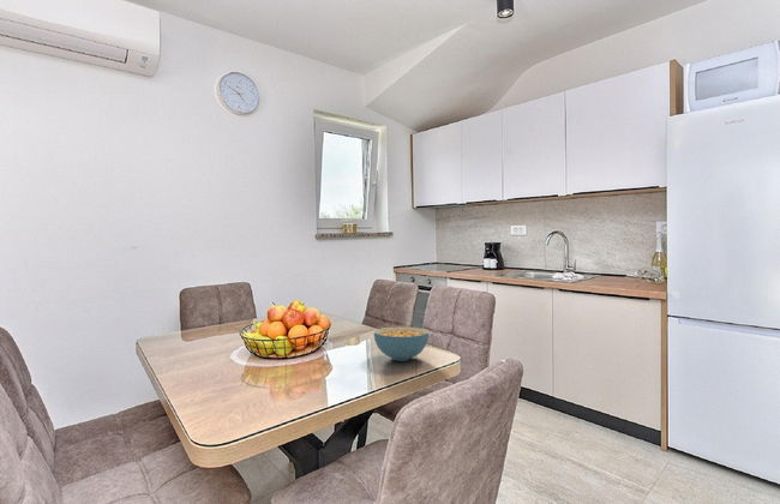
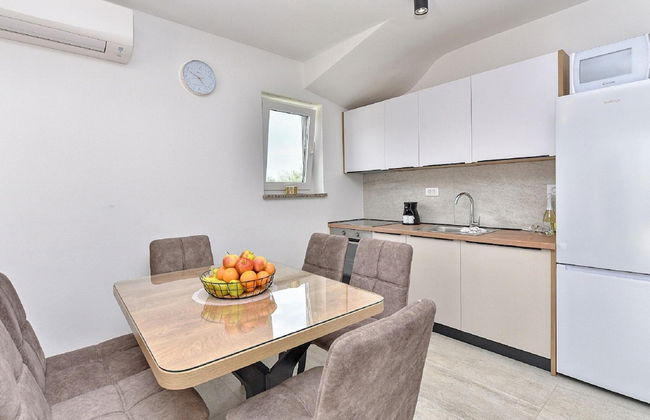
- cereal bowl [373,325,430,362]
